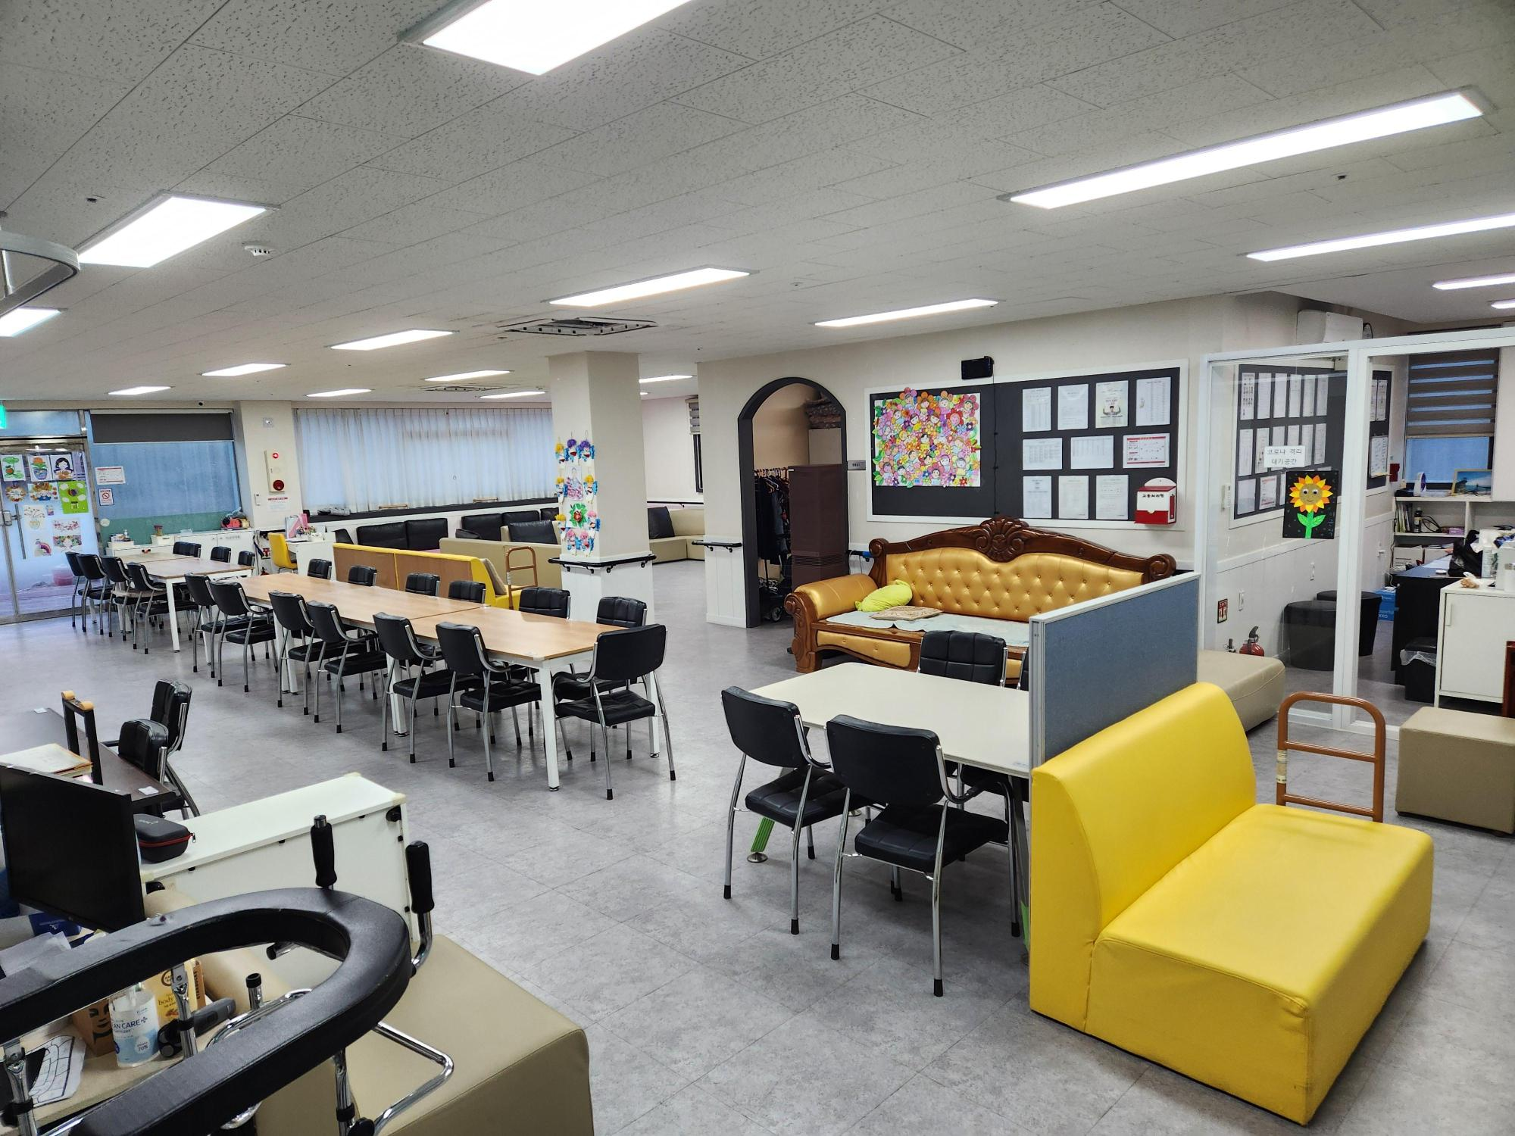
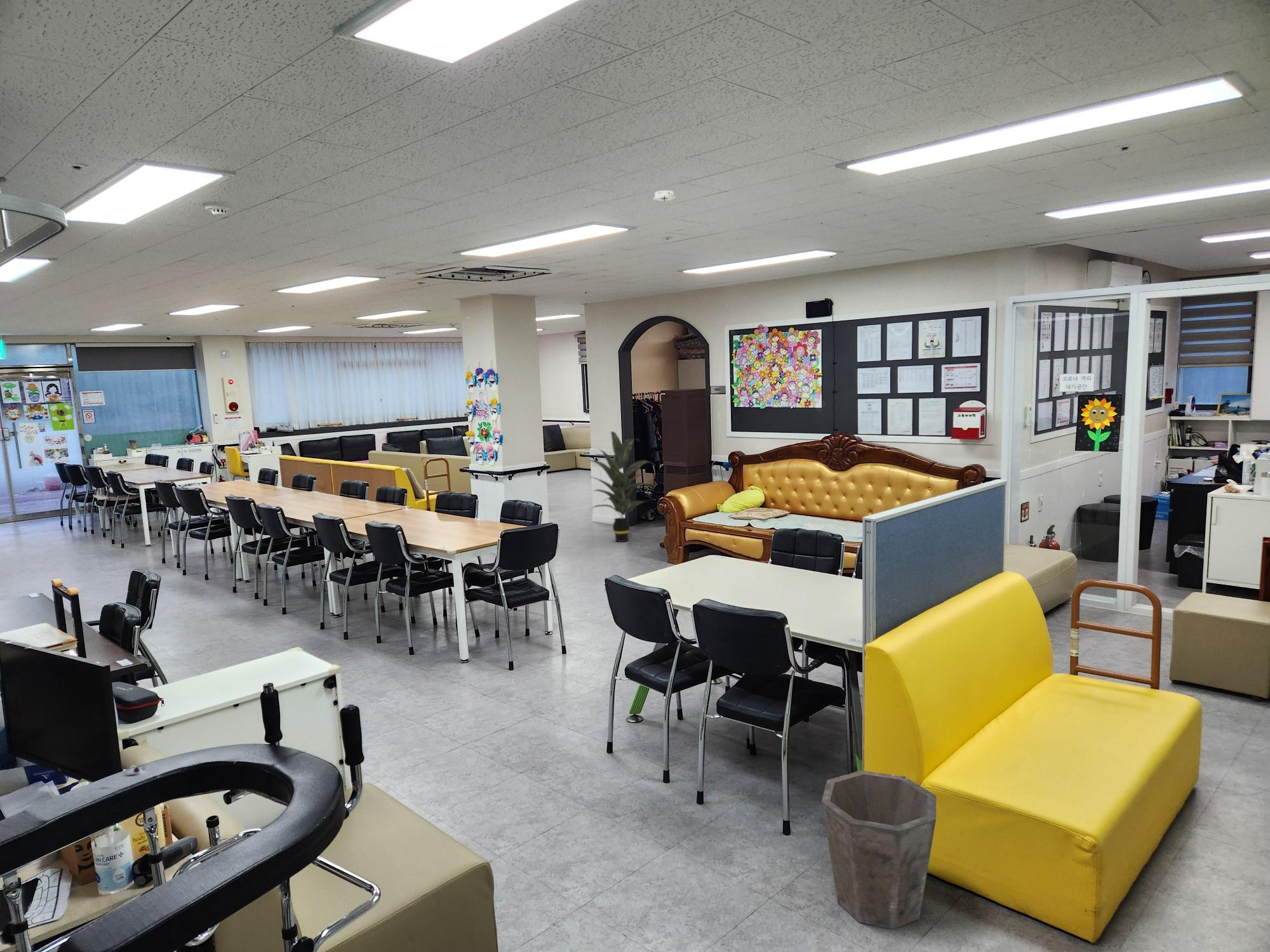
+ smoke detector [652,190,676,202]
+ indoor plant [587,431,656,543]
+ waste bin [821,770,937,930]
